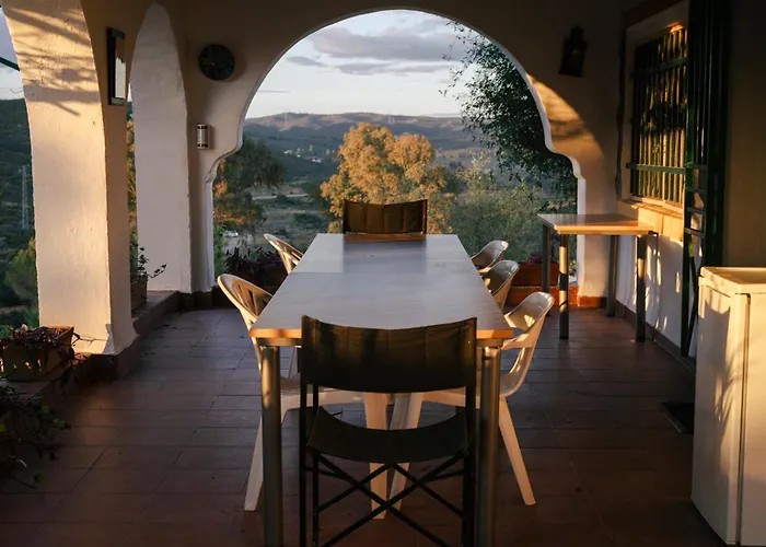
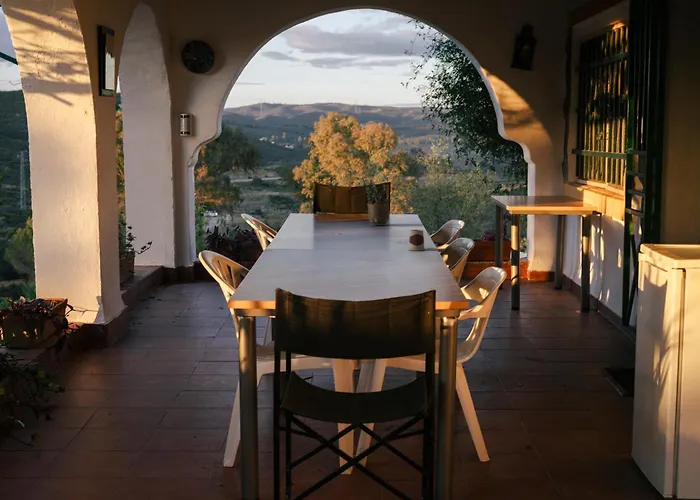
+ potted plant [361,172,396,226]
+ mug [407,229,426,251]
